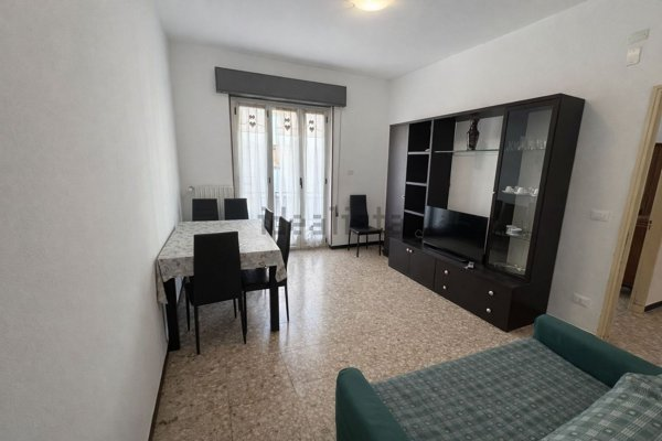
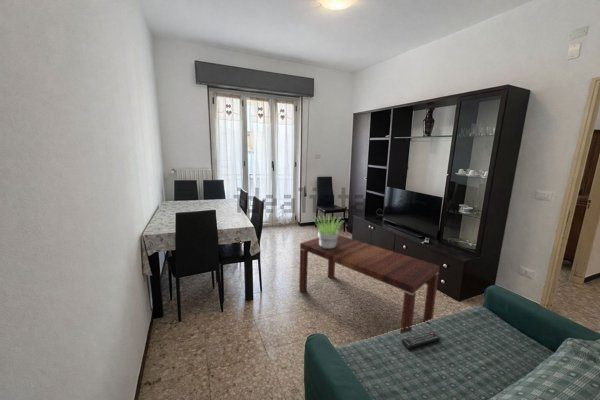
+ potted plant [311,215,344,248]
+ coffee table [298,234,440,335]
+ remote control [401,331,442,350]
